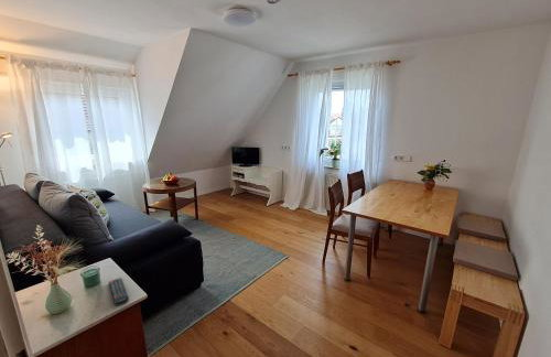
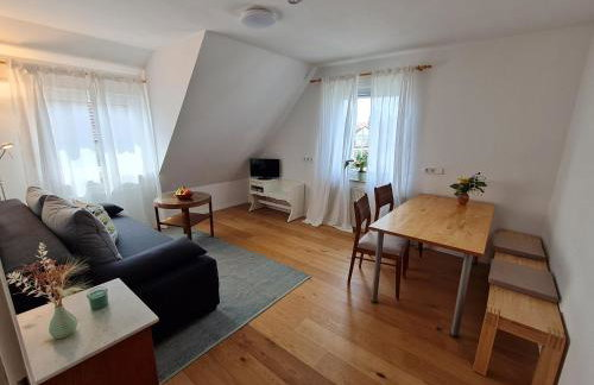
- remote control [108,277,130,307]
